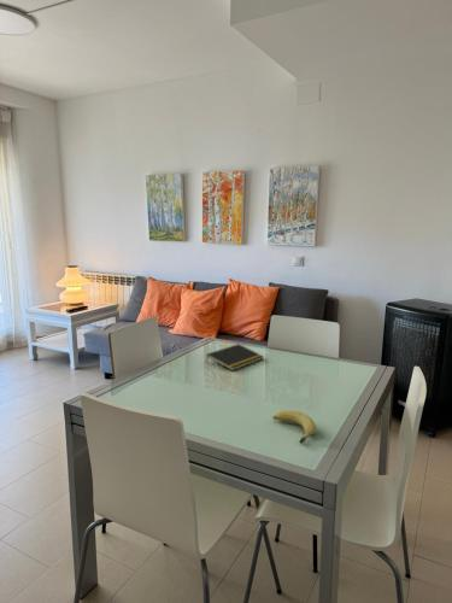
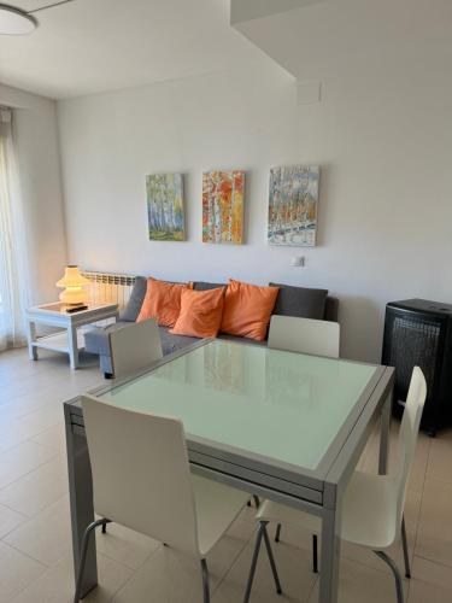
- fruit [272,409,317,445]
- notepad [205,343,265,371]
